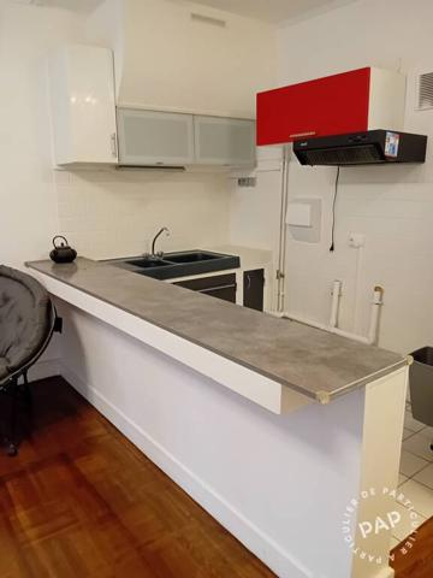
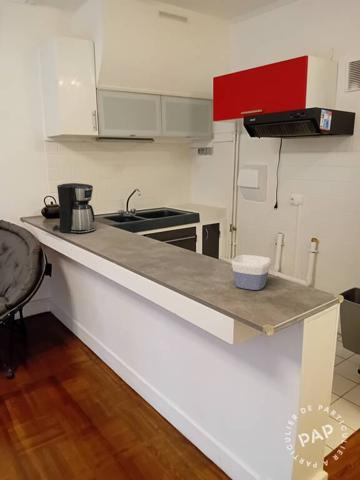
+ coffee maker [51,182,96,235]
+ bowl [231,254,272,291]
